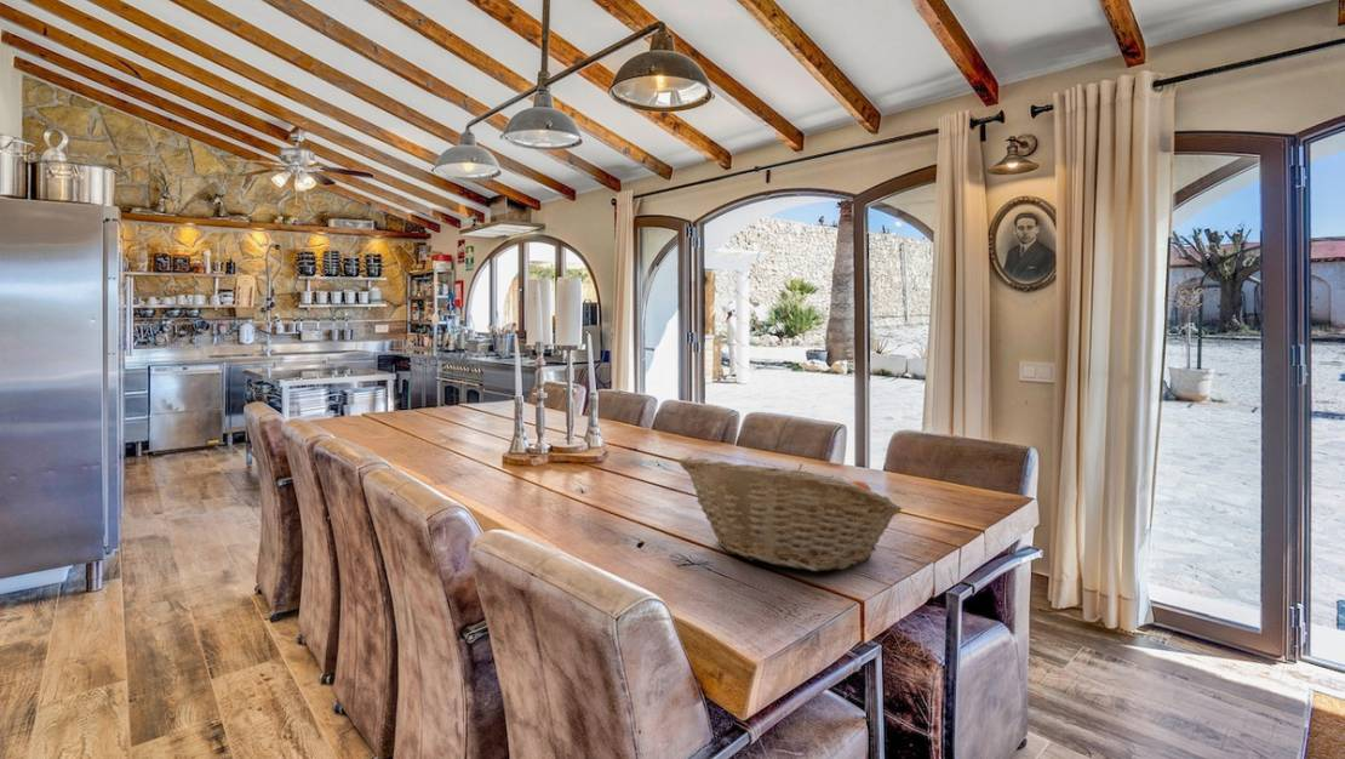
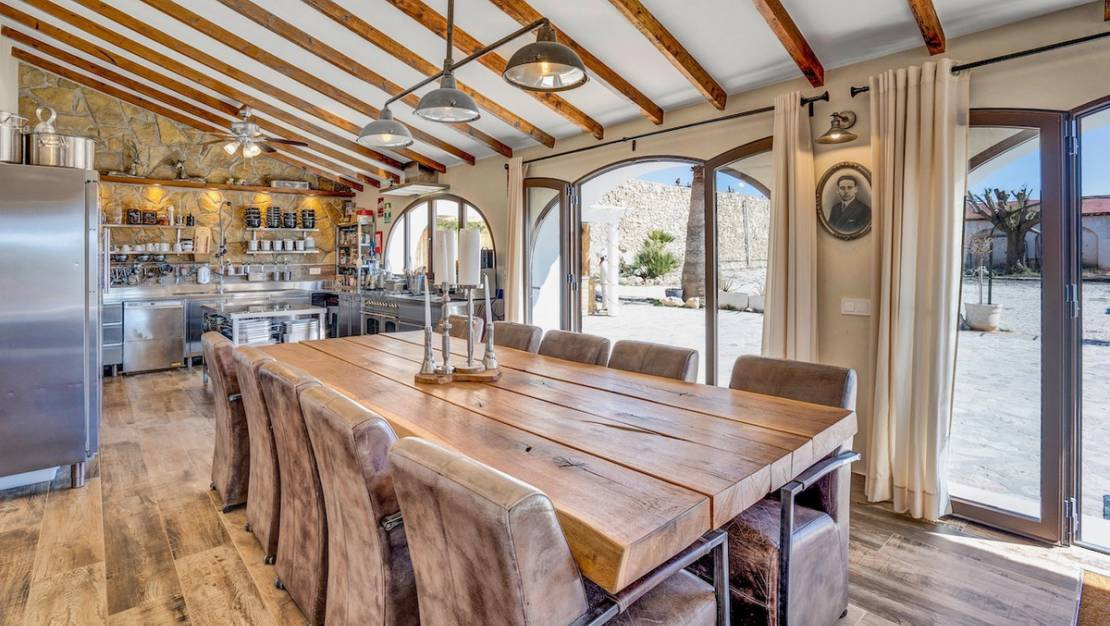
- fruit basket [677,456,904,572]
